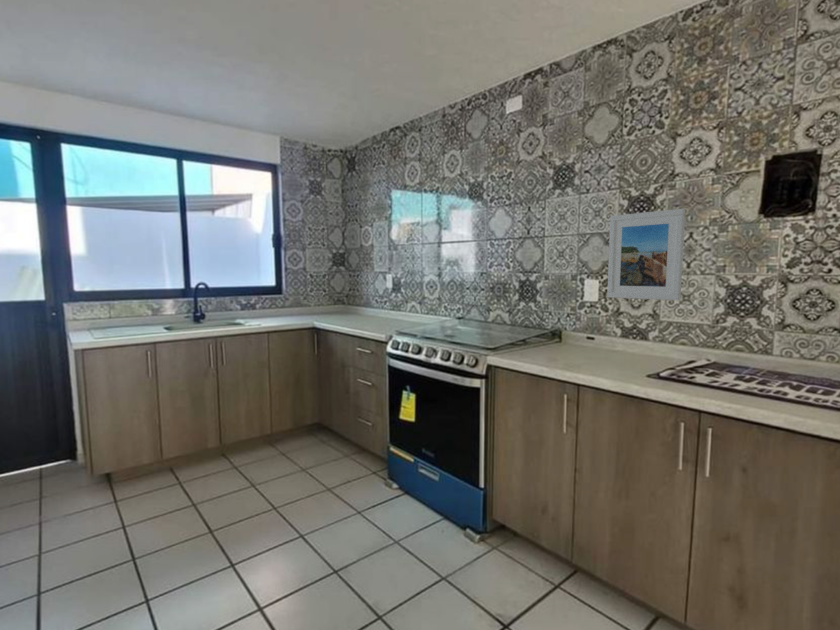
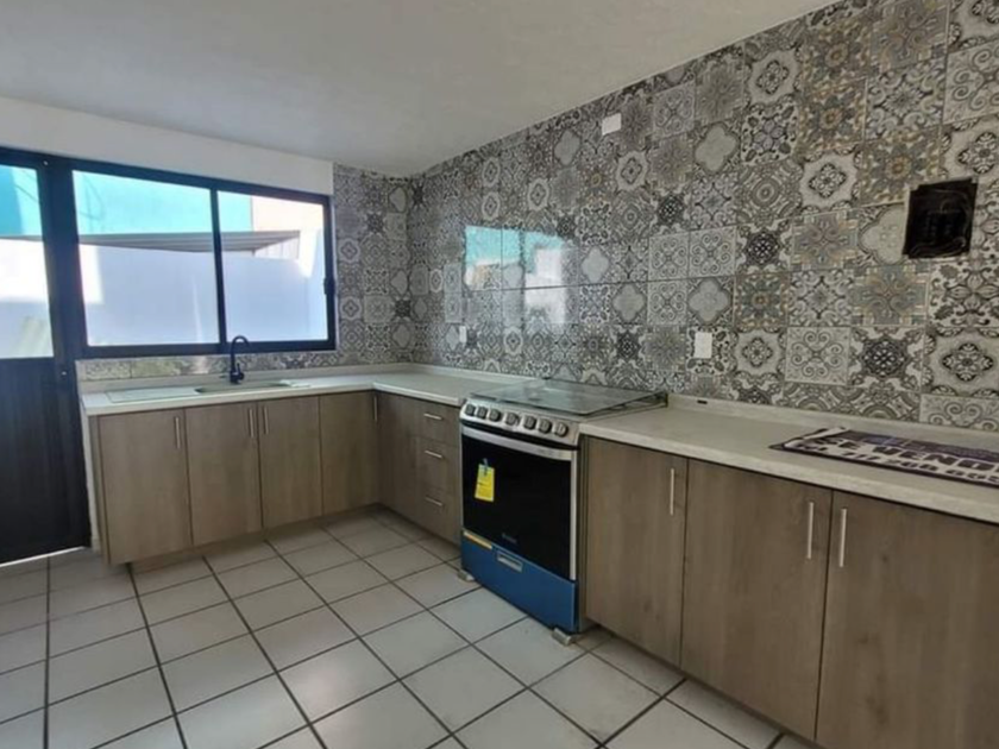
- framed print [606,208,686,301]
